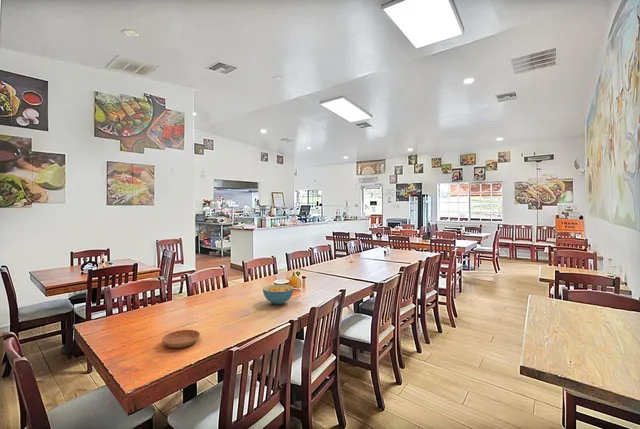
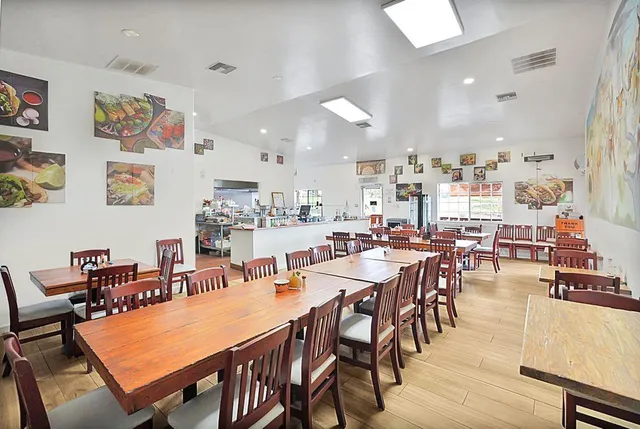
- saucer [161,329,201,349]
- cereal bowl [262,284,295,305]
